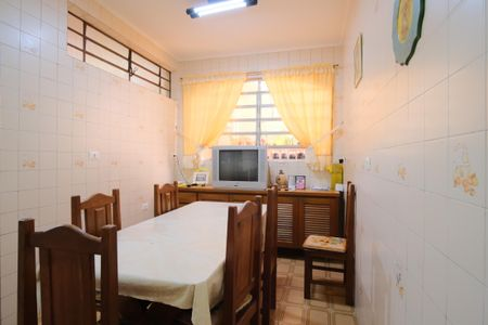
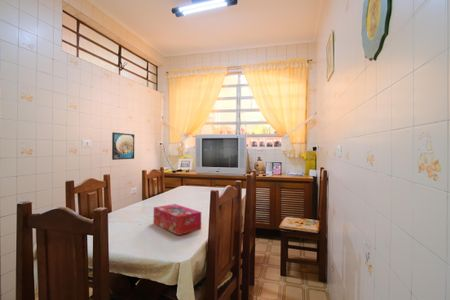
+ tissue box [153,203,202,236]
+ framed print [111,131,135,161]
